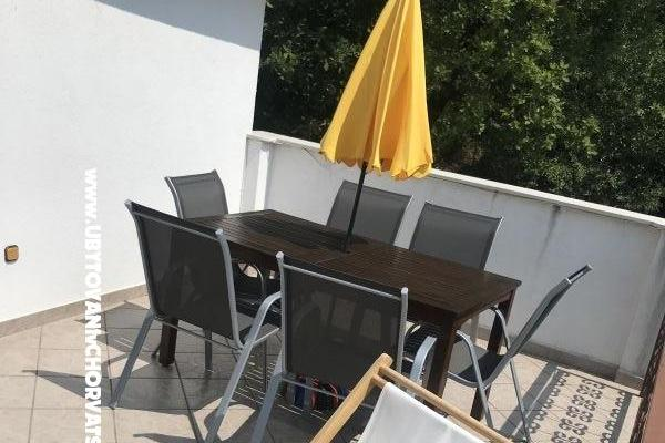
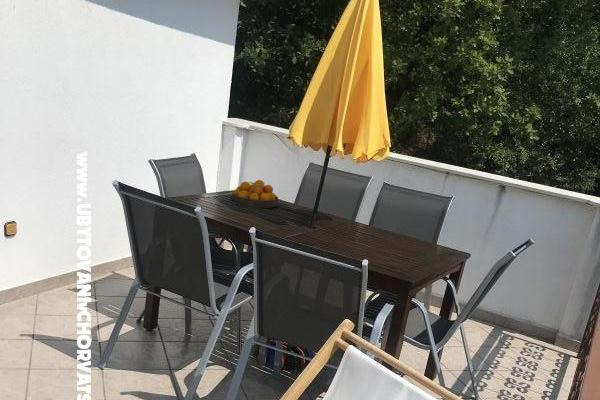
+ fruit bowl [231,179,279,209]
